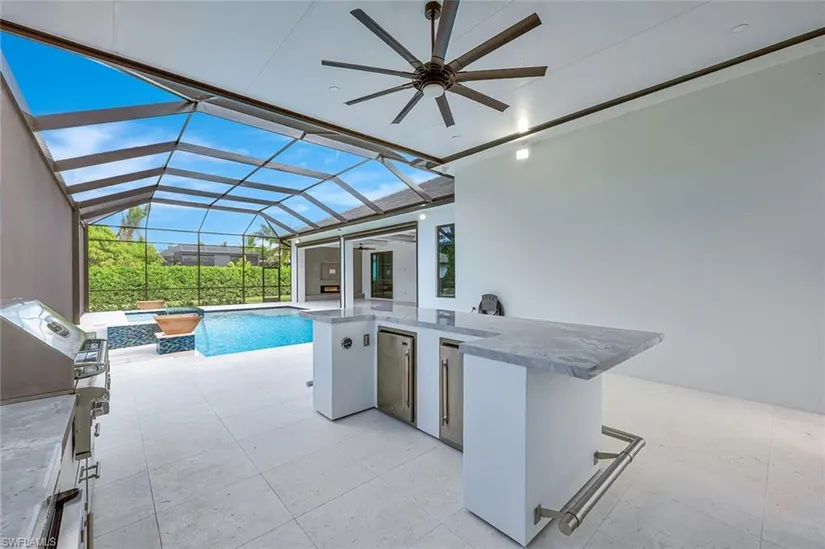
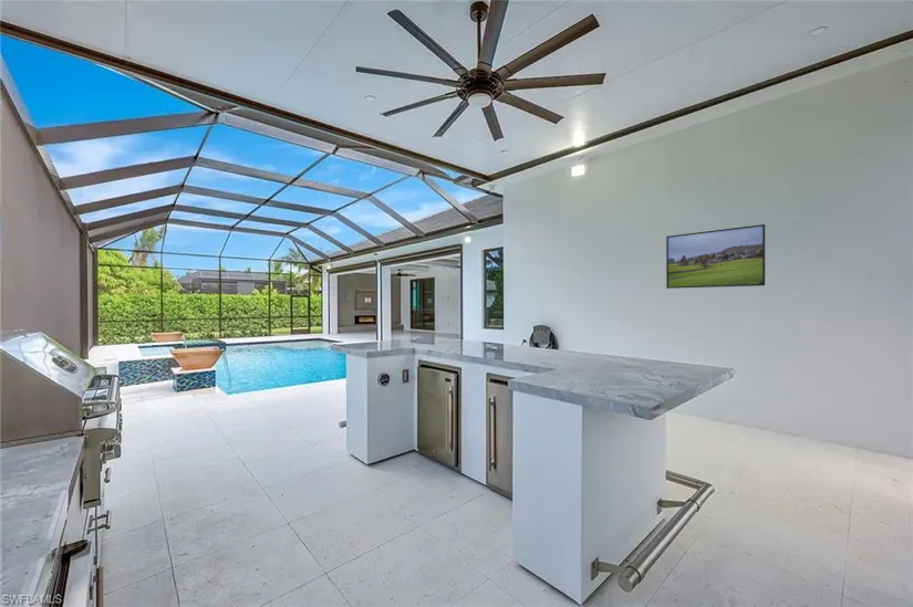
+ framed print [665,223,766,290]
